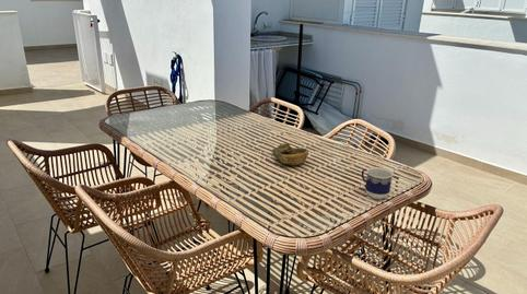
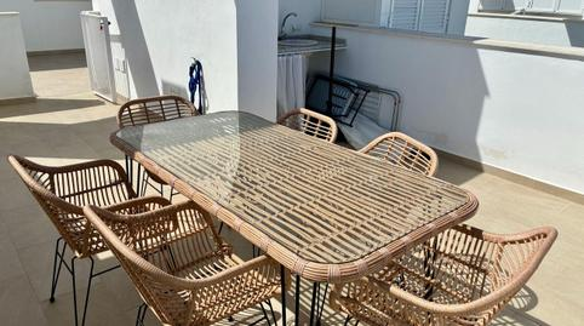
- decorative bowl [271,142,311,166]
- cup [361,166,395,200]
